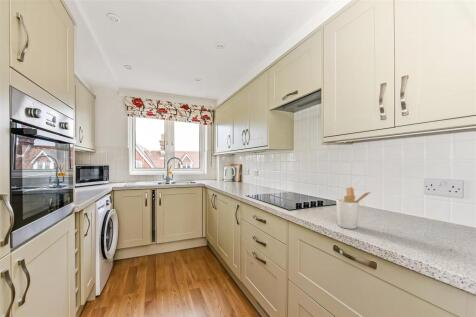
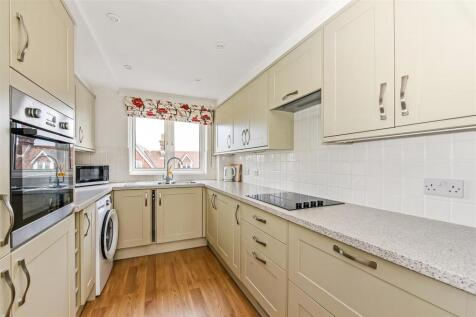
- utensil holder [335,186,373,230]
